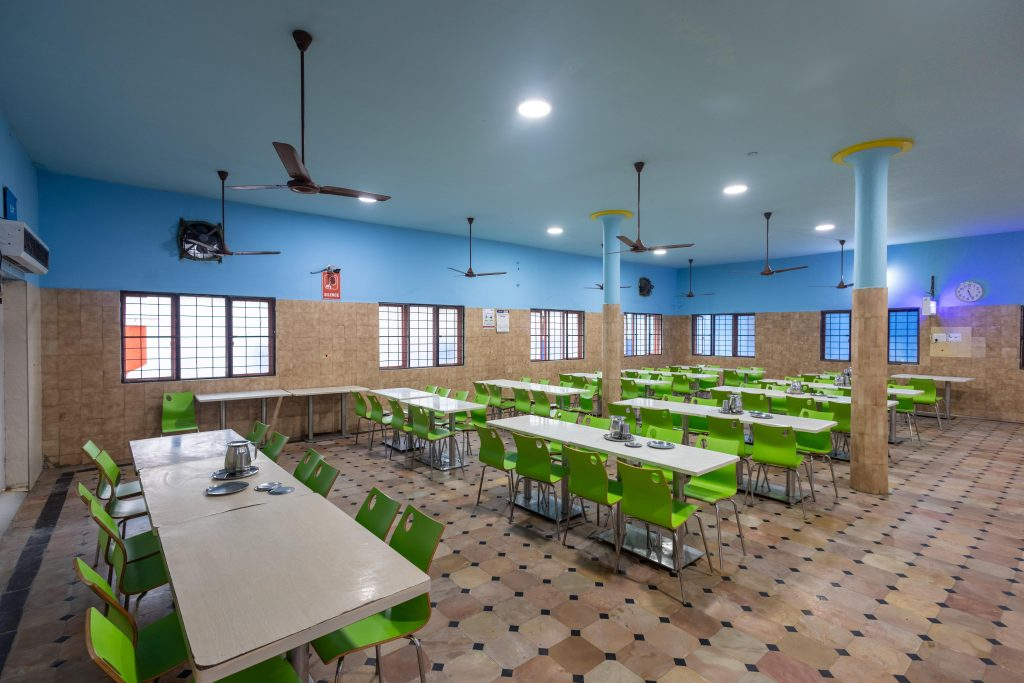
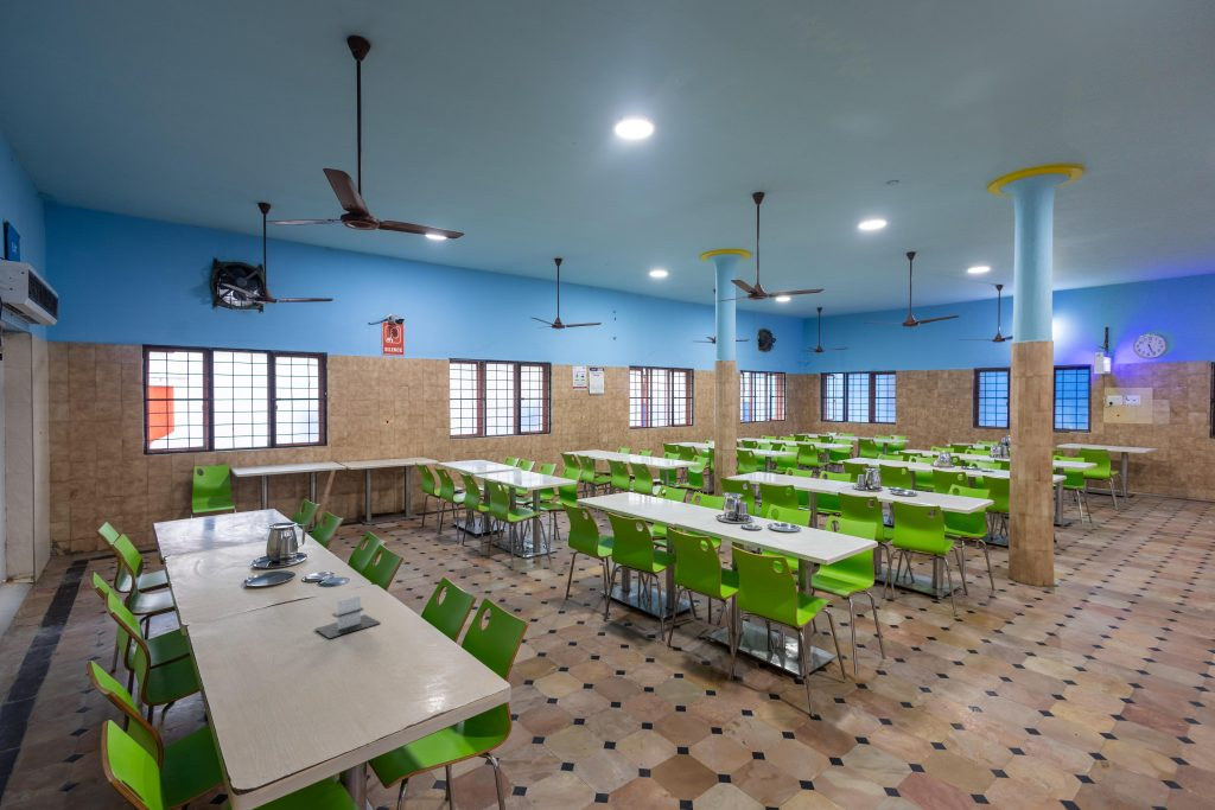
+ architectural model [314,593,381,639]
